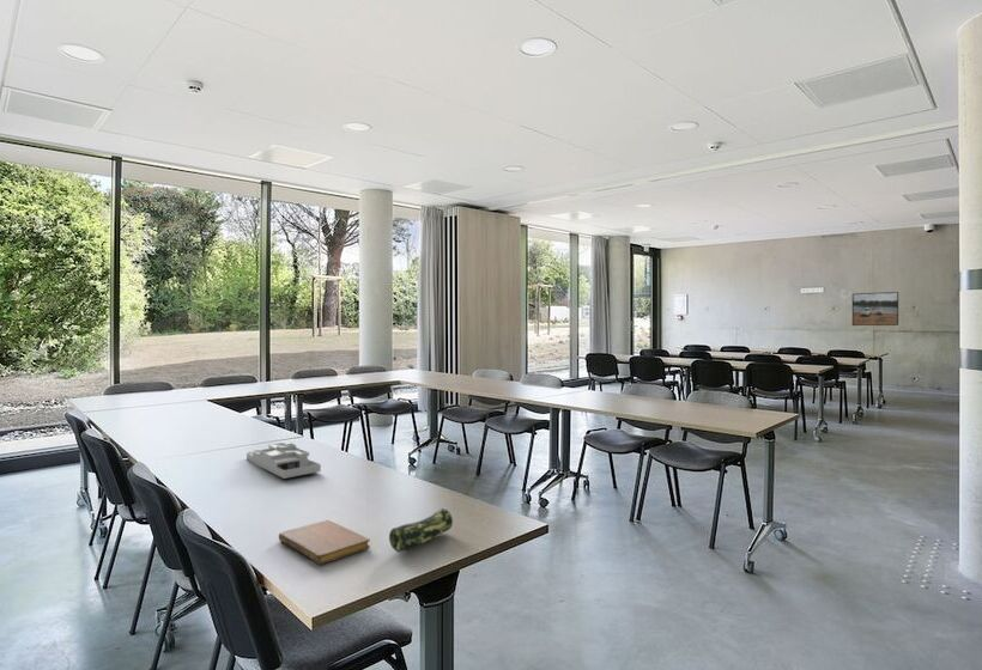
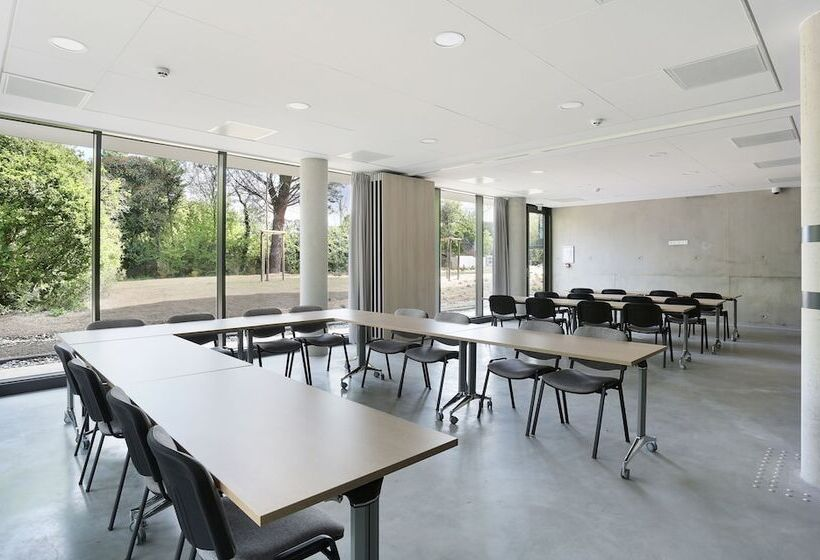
- desk organizer [246,441,322,480]
- pencil case [388,506,454,553]
- notebook [278,519,371,566]
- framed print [851,291,899,327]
